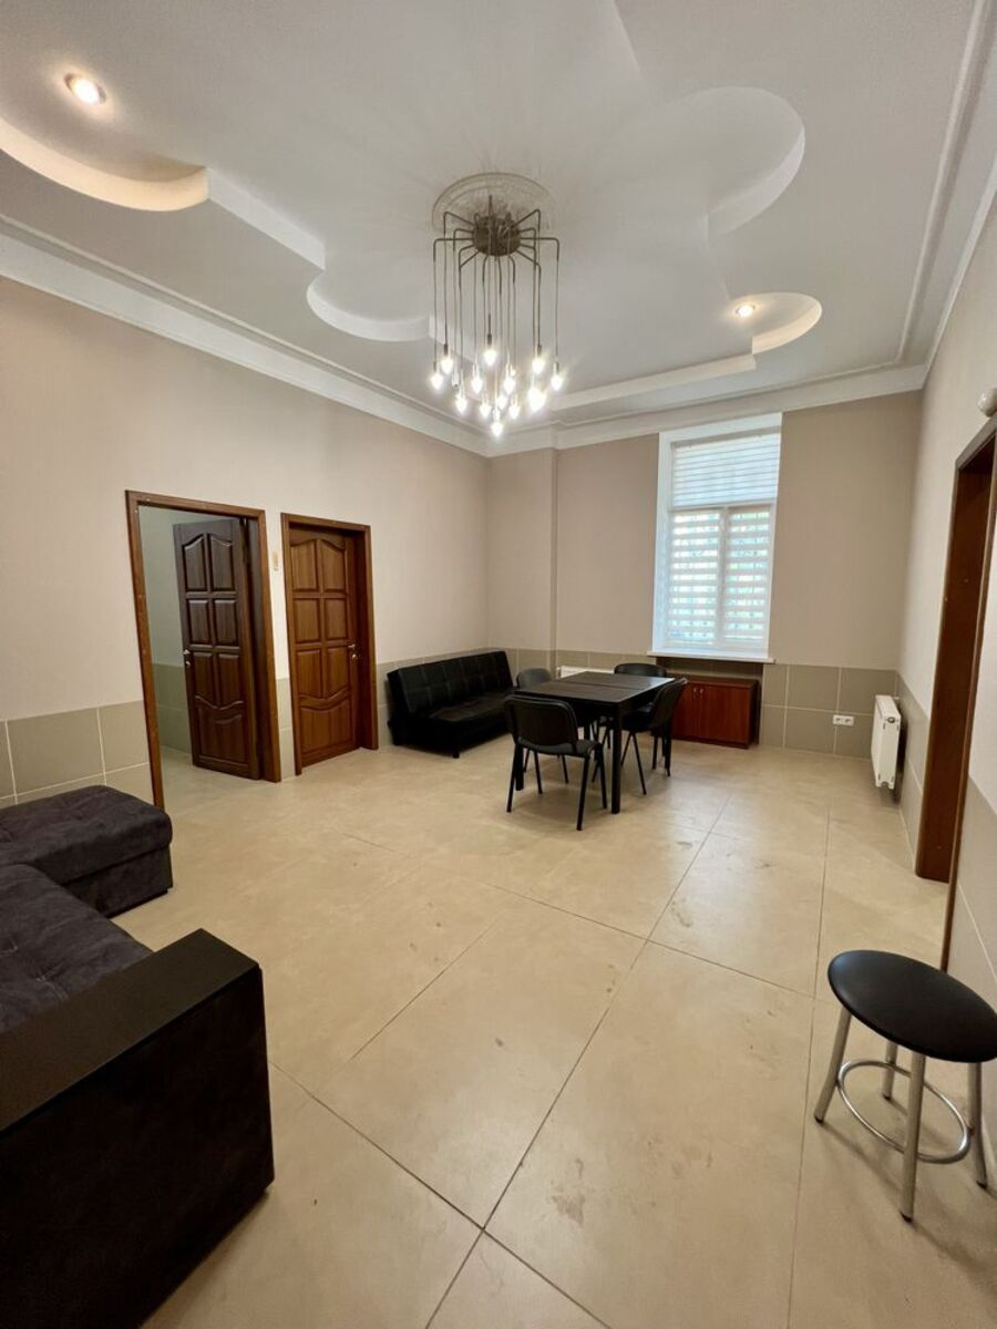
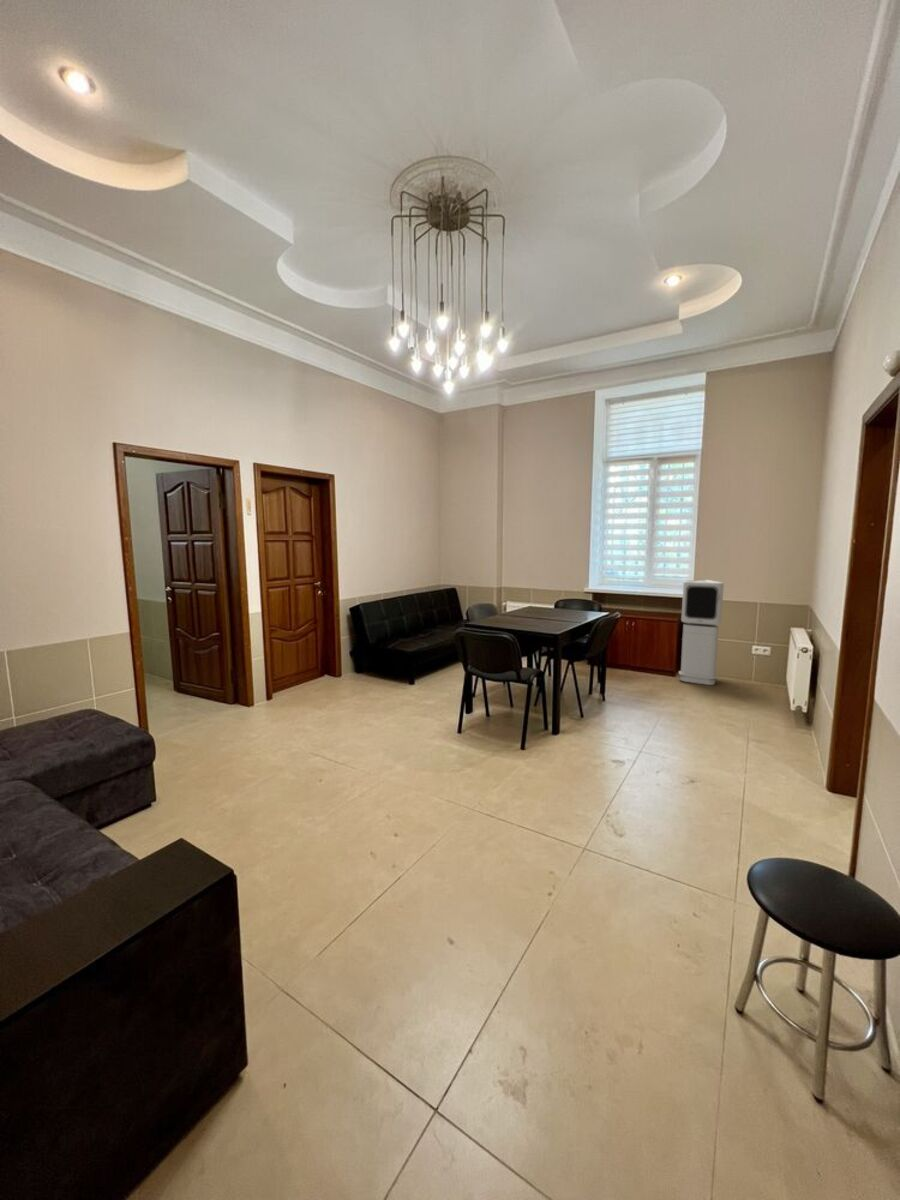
+ air purifier [678,579,725,686]
